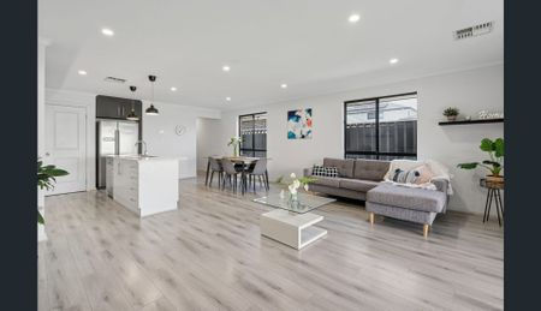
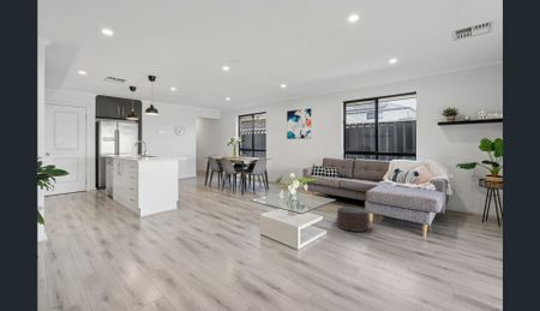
+ pouf [332,205,374,233]
